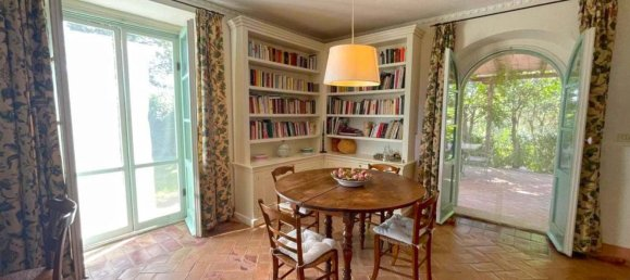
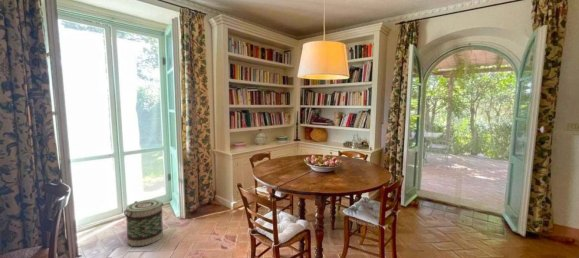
+ basket [123,199,164,247]
